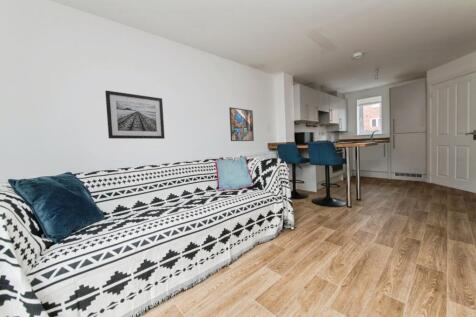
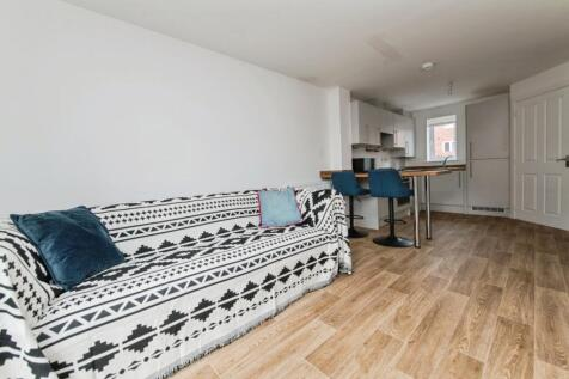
- wall art [104,90,166,140]
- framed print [228,106,255,142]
